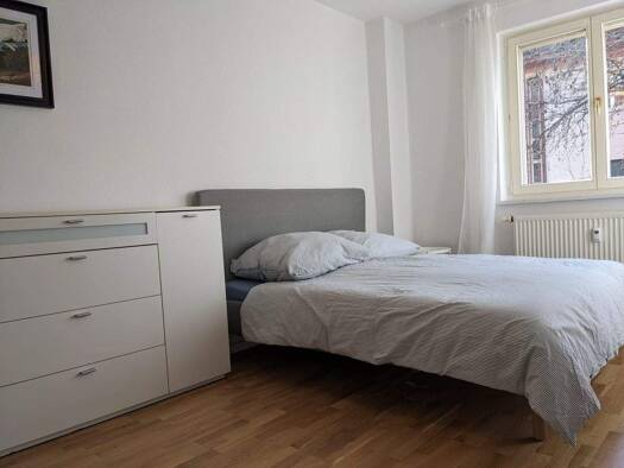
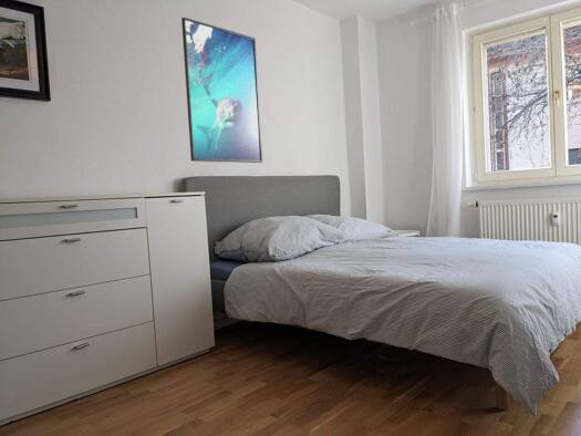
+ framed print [180,17,263,164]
